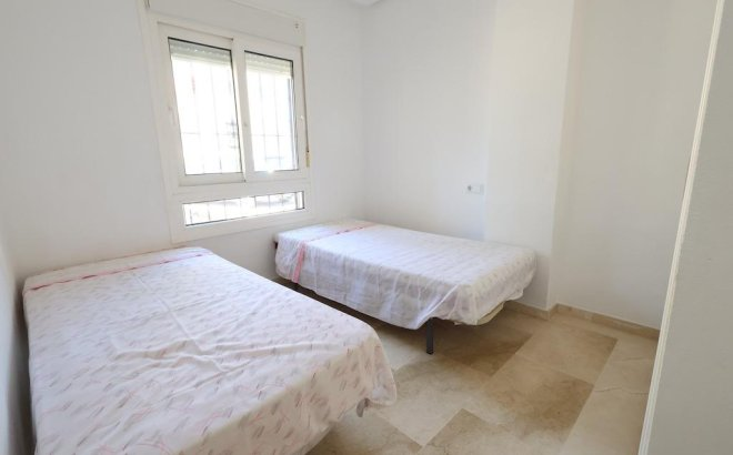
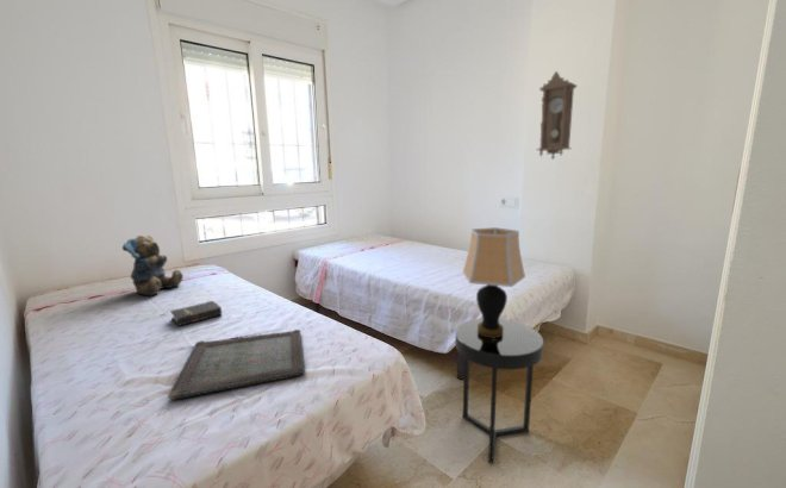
+ pendulum clock [536,70,578,161]
+ teddy bear [121,234,185,298]
+ hardback book [169,300,223,327]
+ serving tray [167,329,306,401]
+ table lamp [461,226,526,338]
+ side table [454,317,544,464]
